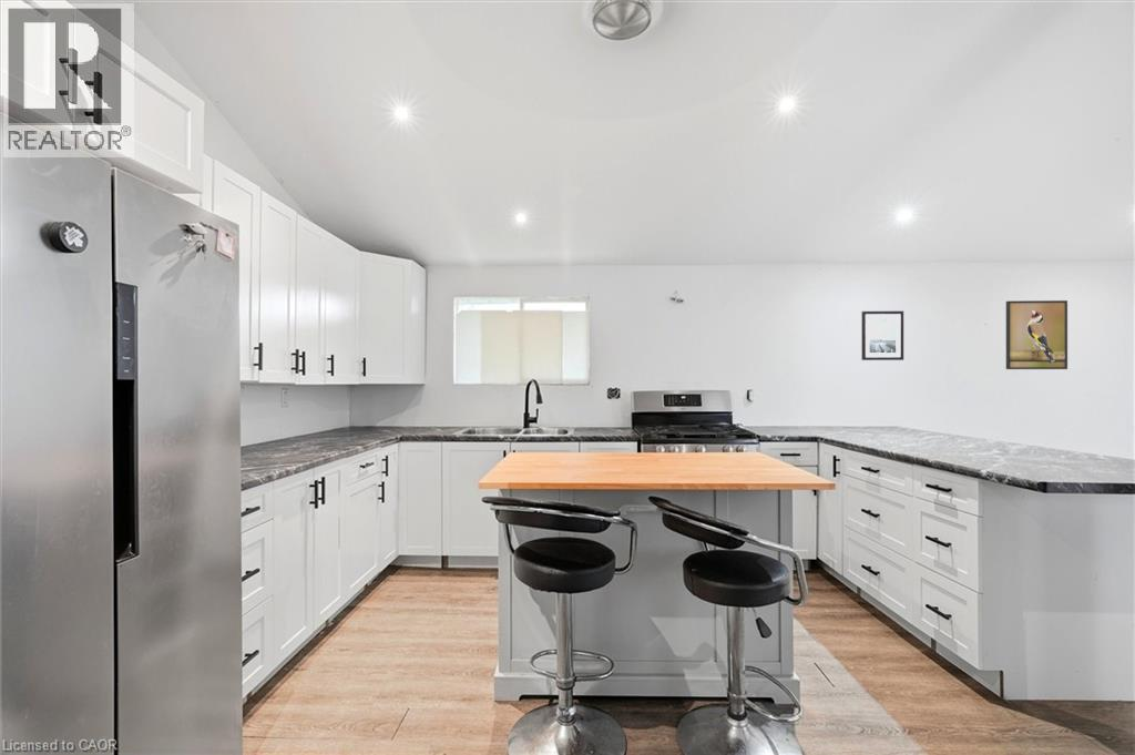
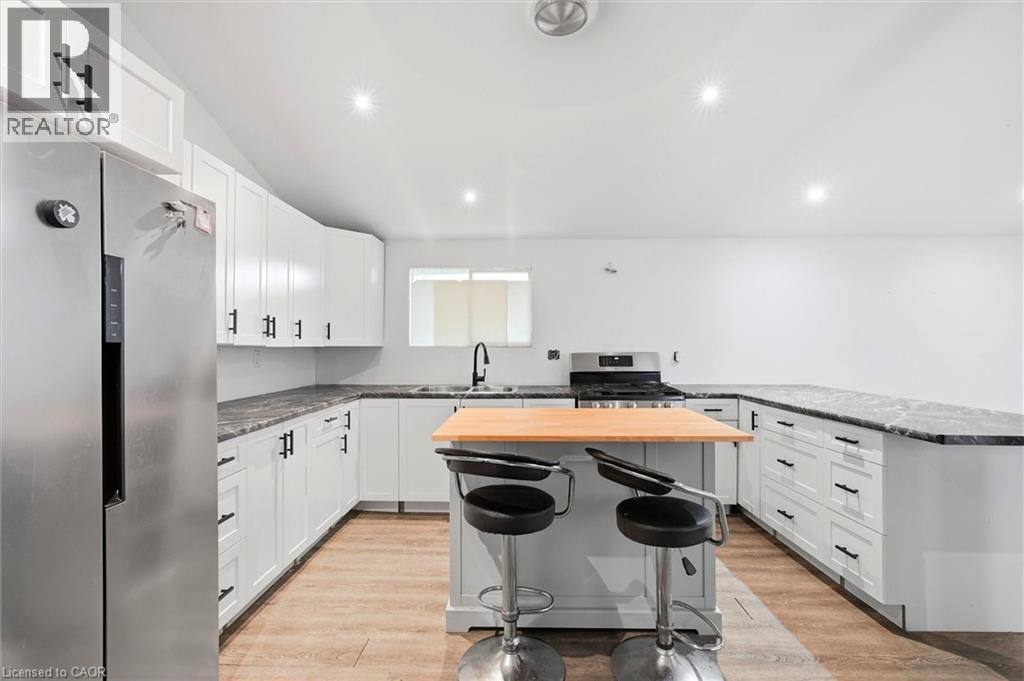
- wall art [861,310,904,361]
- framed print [1005,299,1068,370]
